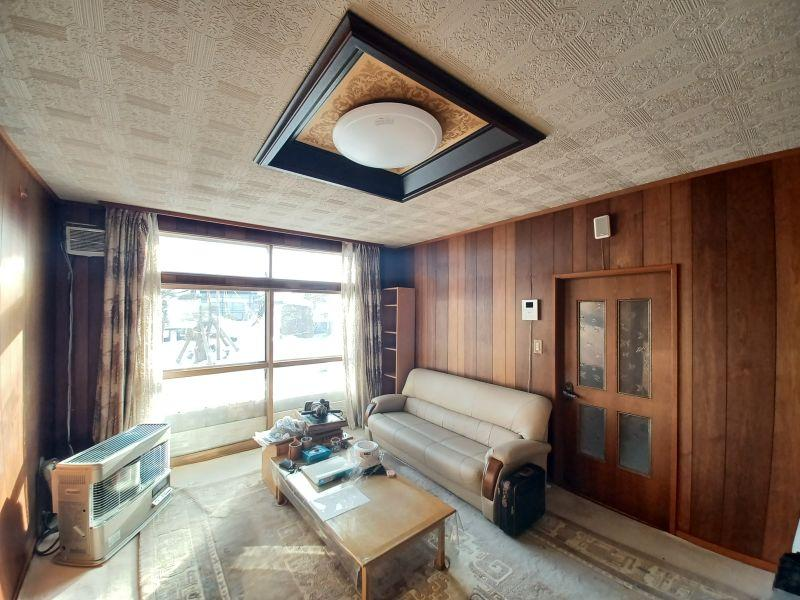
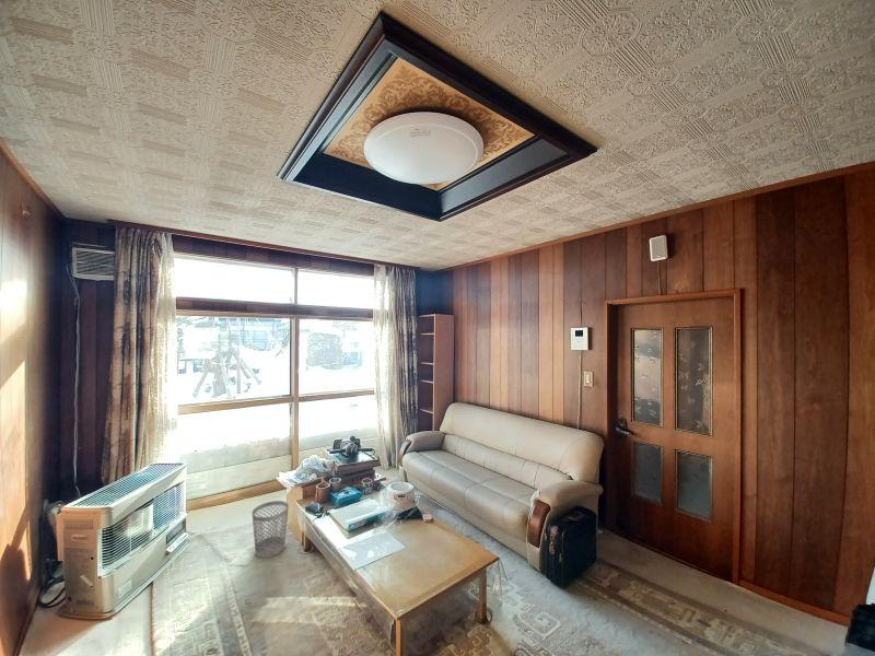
+ wastebasket [250,500,290,559]
